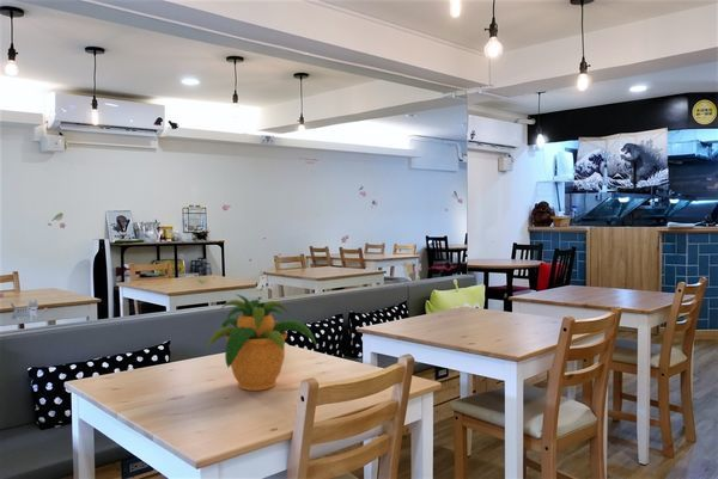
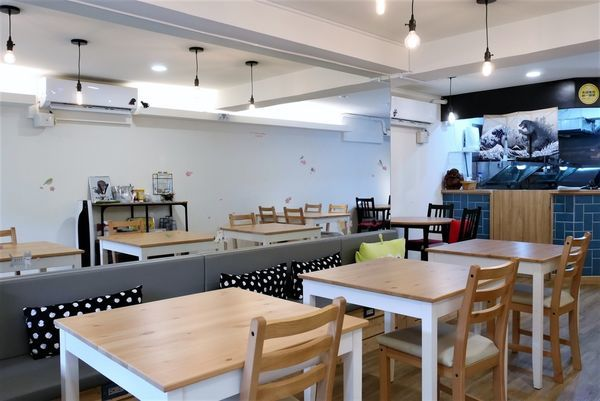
- potted plant [205,293,318,392]
